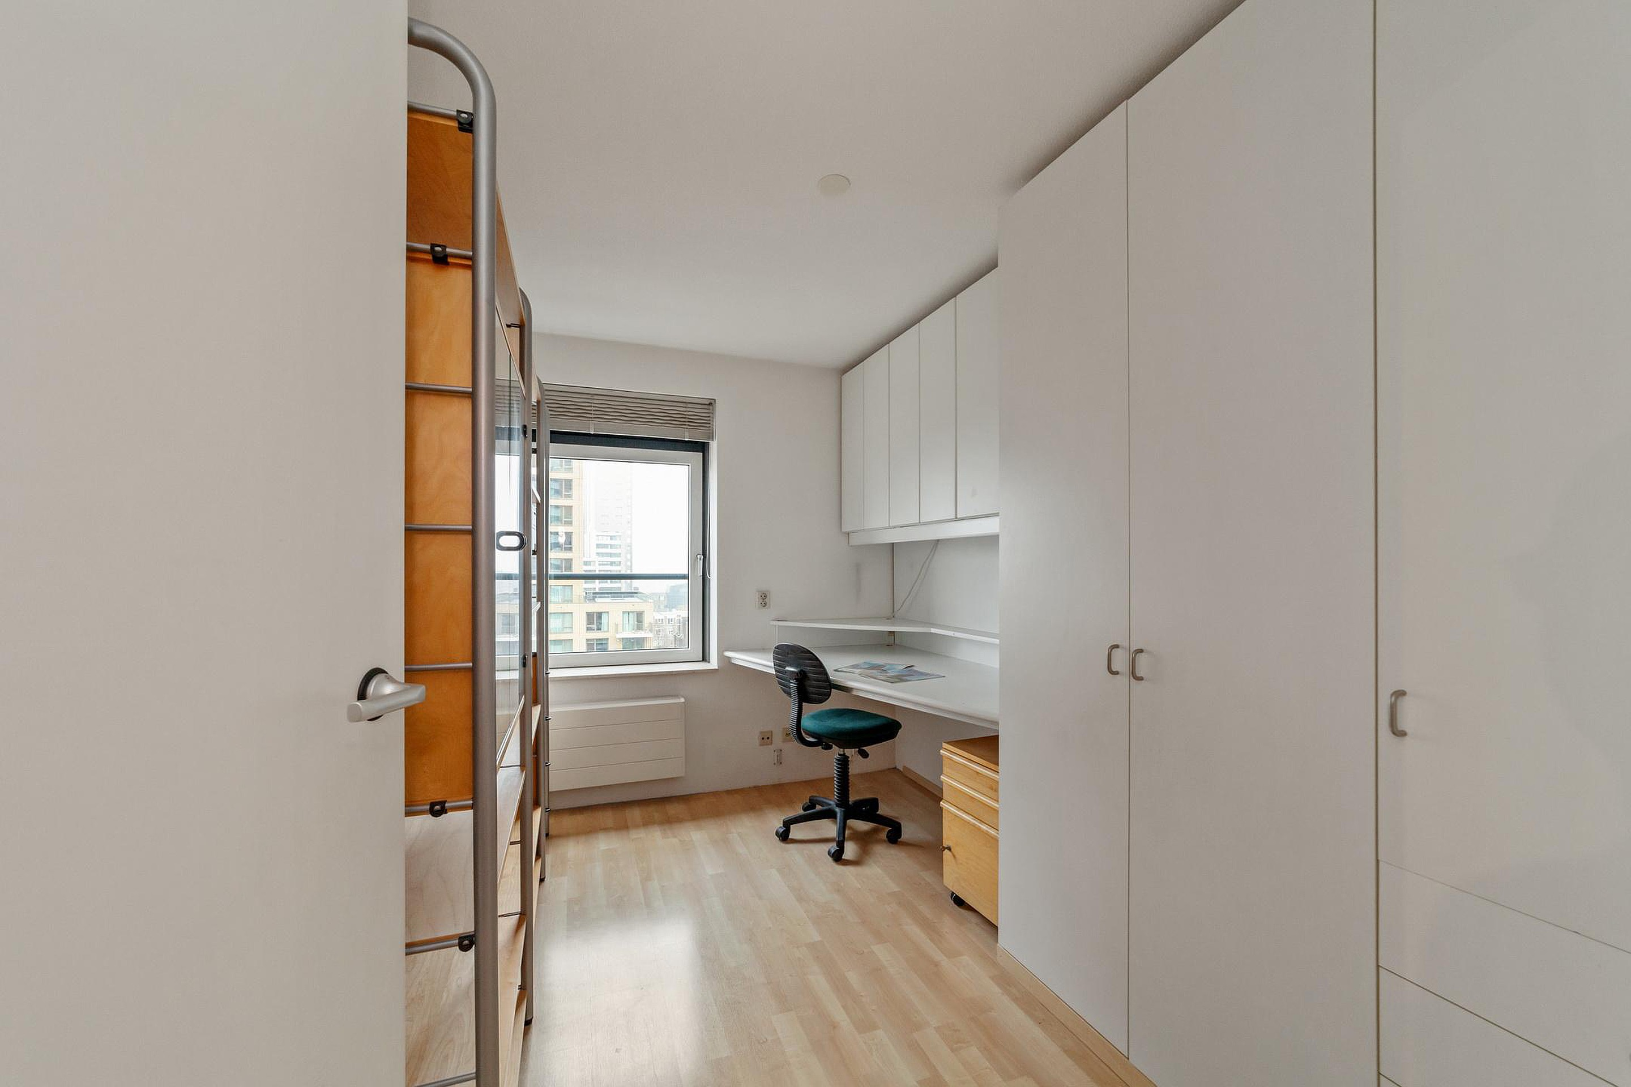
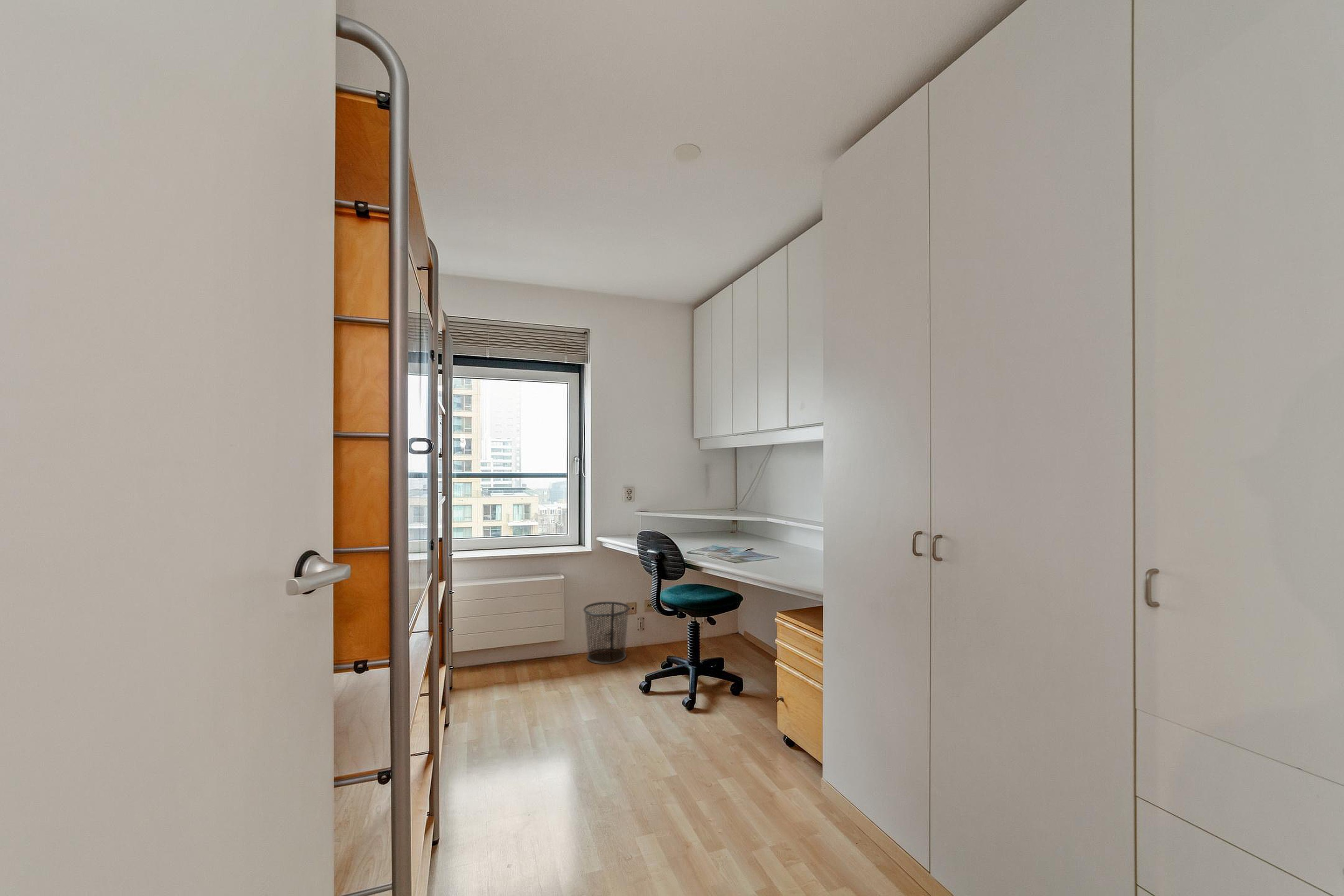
+ waste bin [583,601,630,665]
